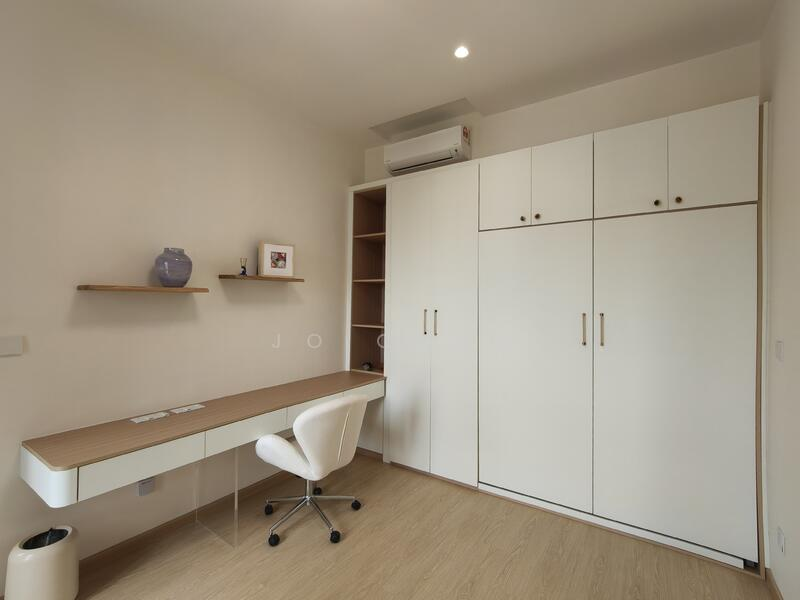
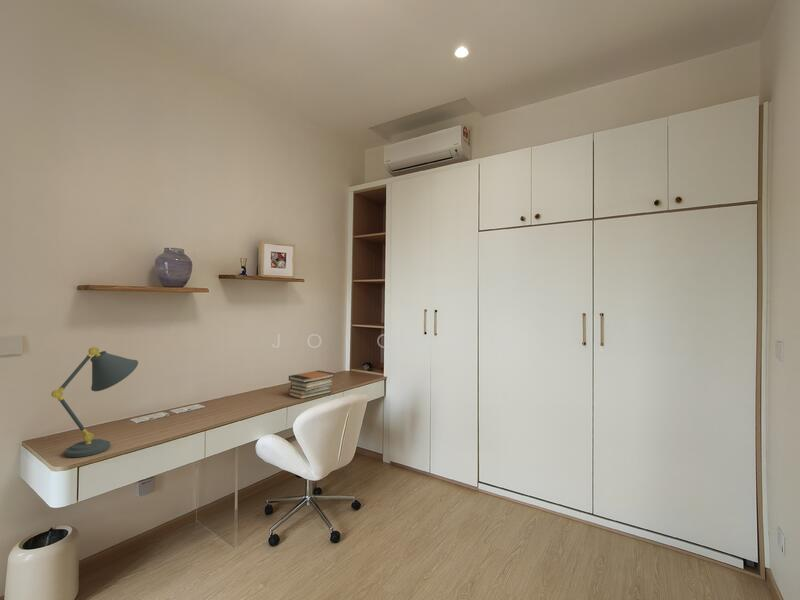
+ book stack [288,369,335,400]
+ desk lamp [50,346,139,458]
